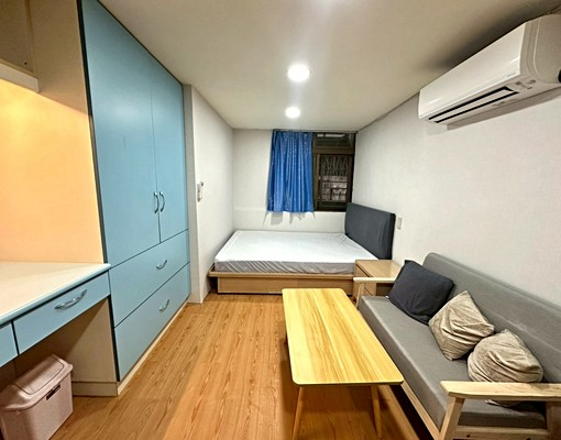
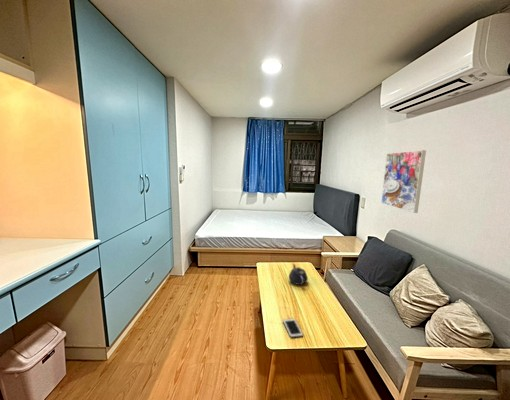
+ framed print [380,149,427,214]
+ cell phone [282,317,304,339]
+ teapot [288,263,309,286]
